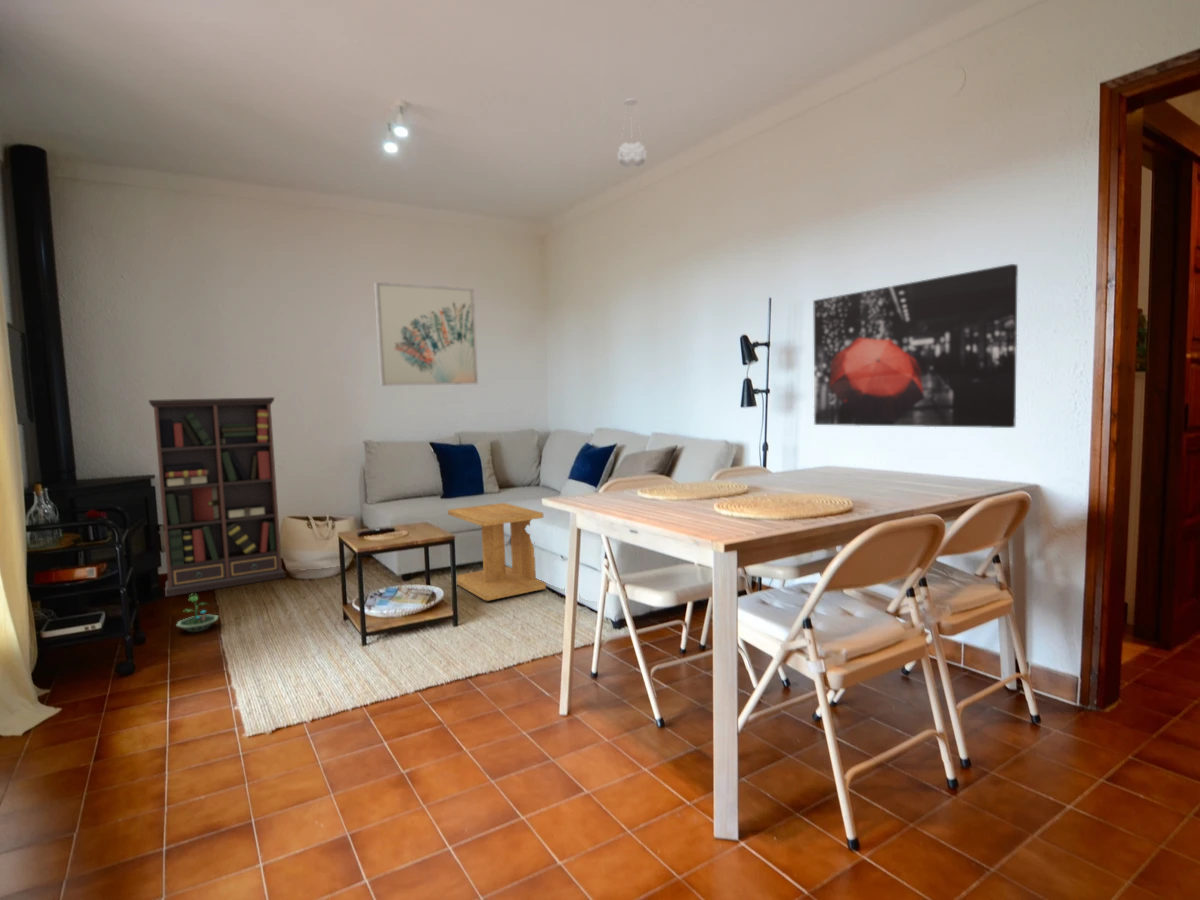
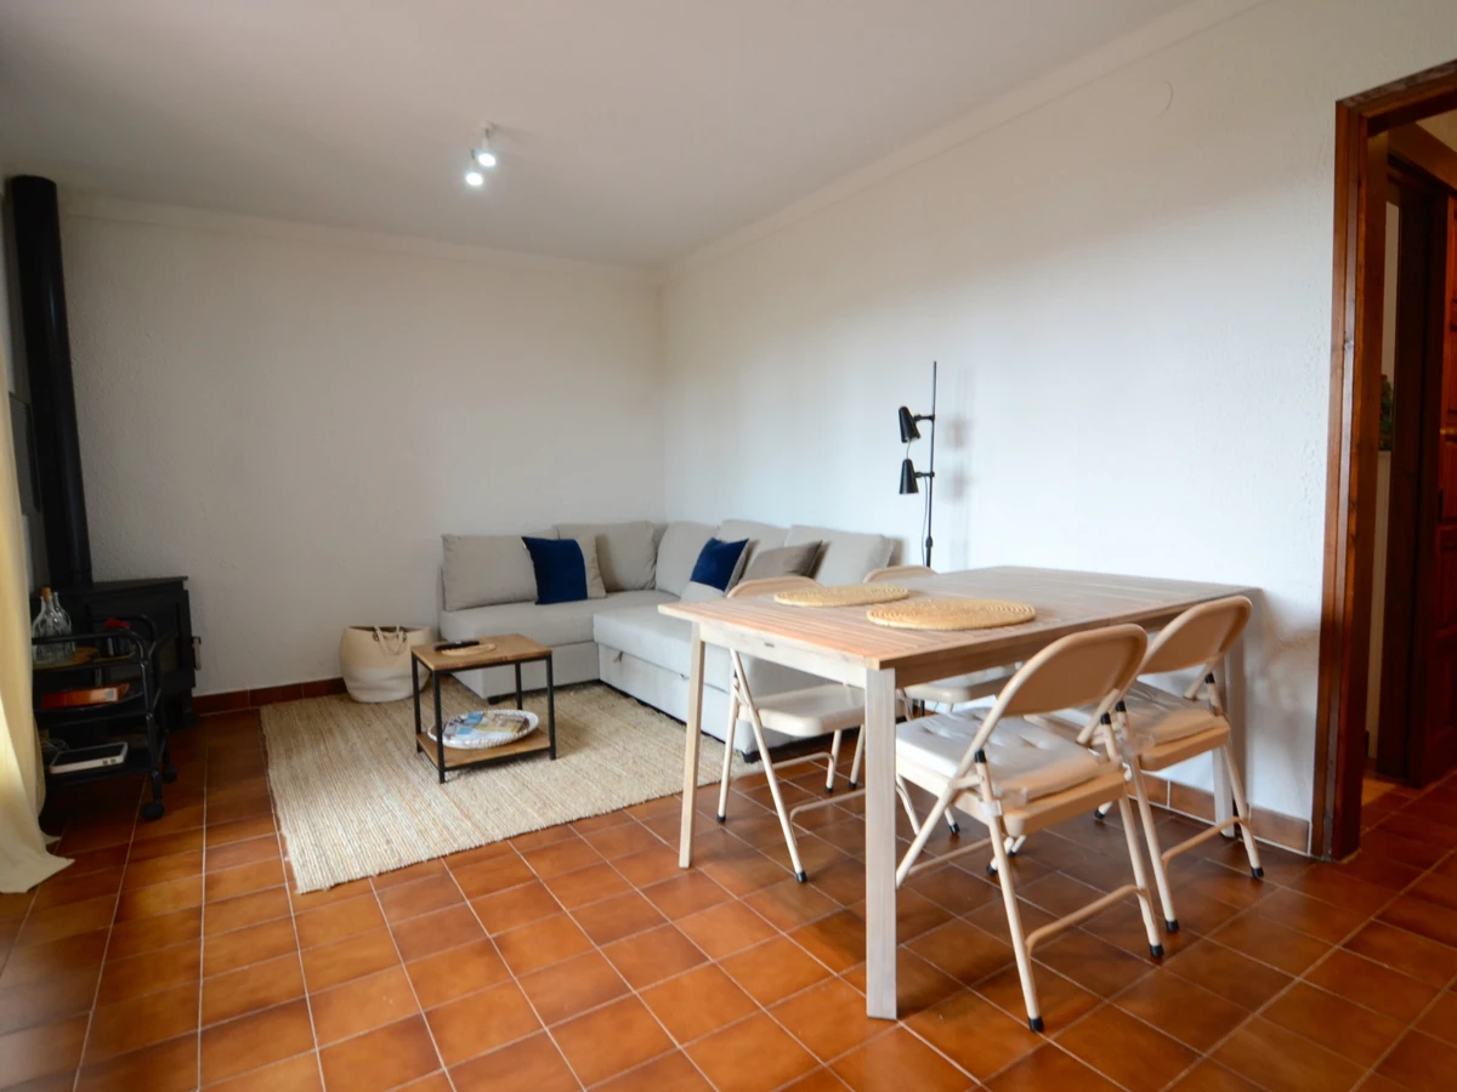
- bookcase [148,396,287,598]
- wall art [812,263,1019,429]
- side table [447,502,547,602]
- terrarium [175,593,219,633]
- pendant light [616,97,648,170]
- wall art [373,281,479,387]
